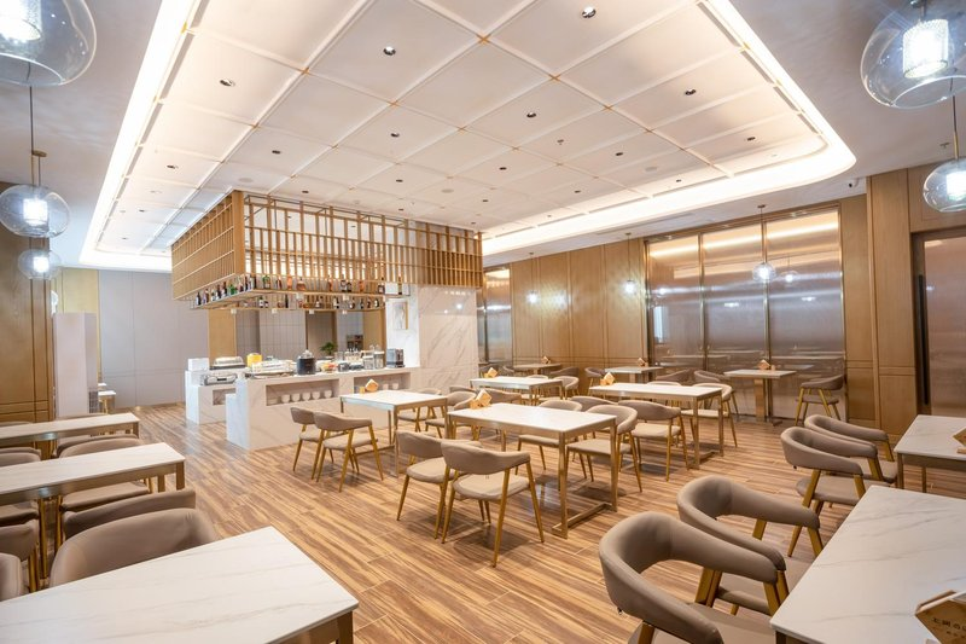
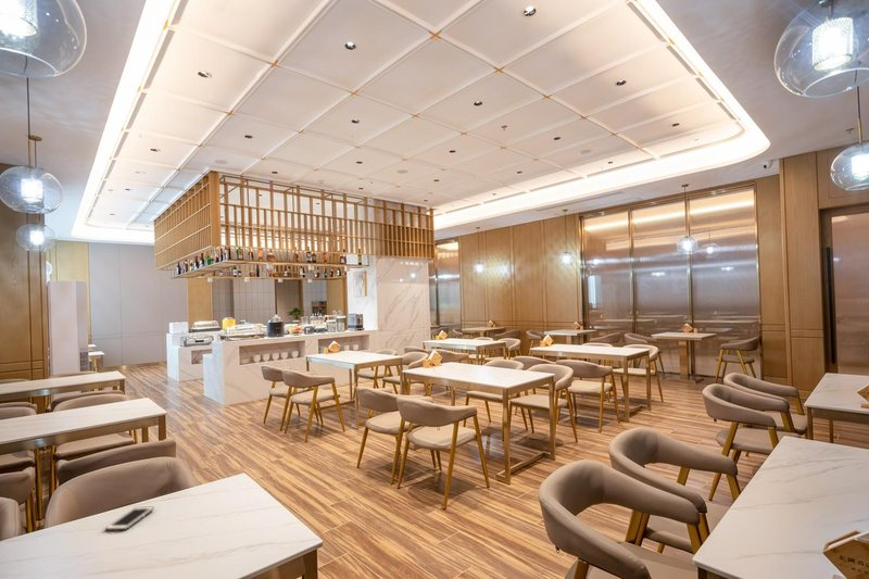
+ cell phone [104,506,155,532]
